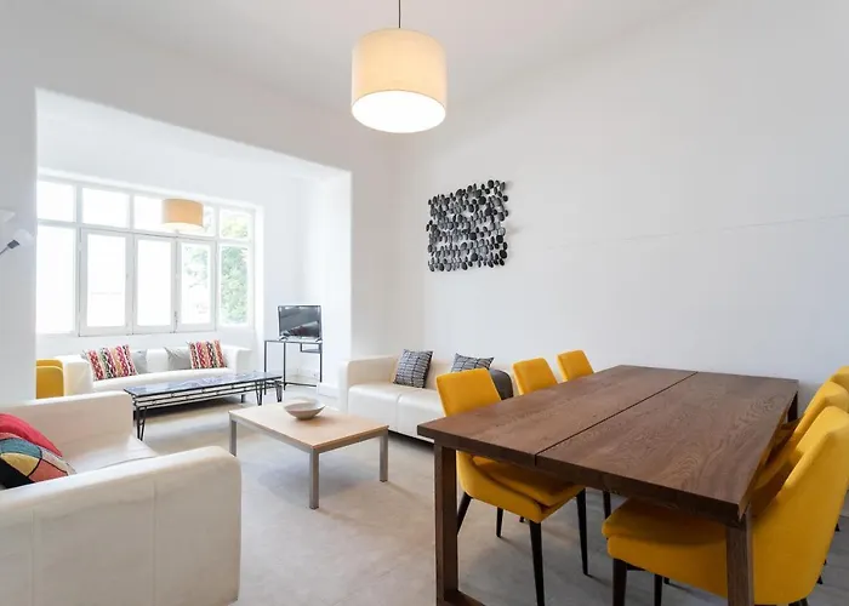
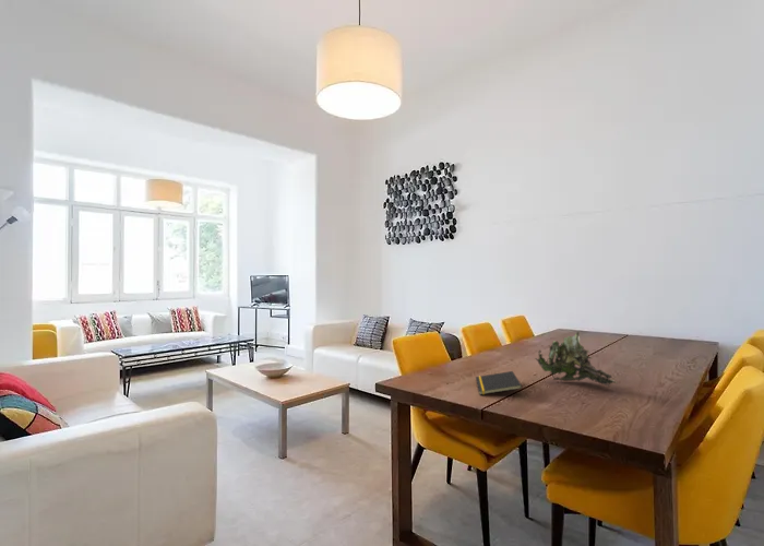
+ plant [534,331,619,388]
+ notepad [475,370,523,396]
